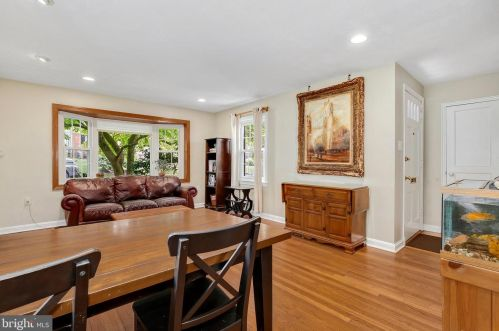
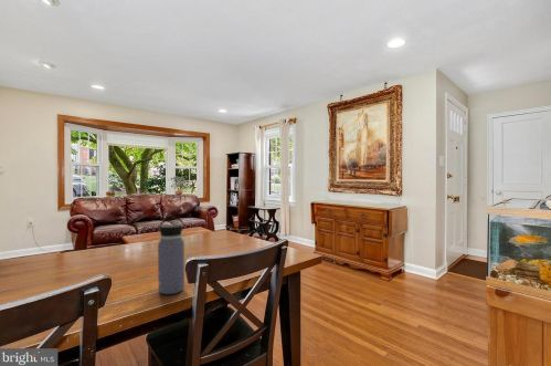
+ water bottle [157,217,186,295]
